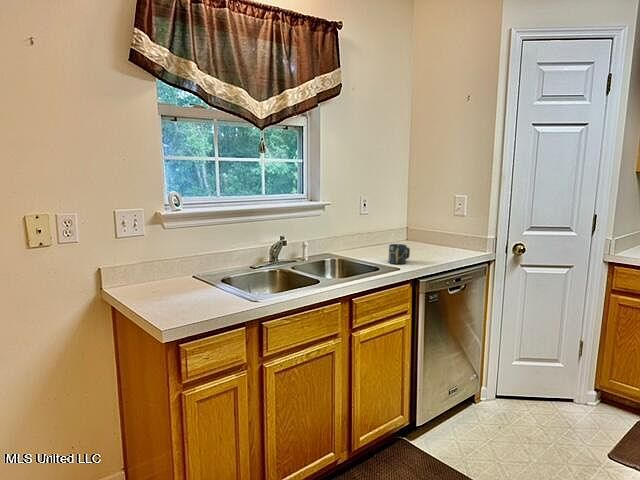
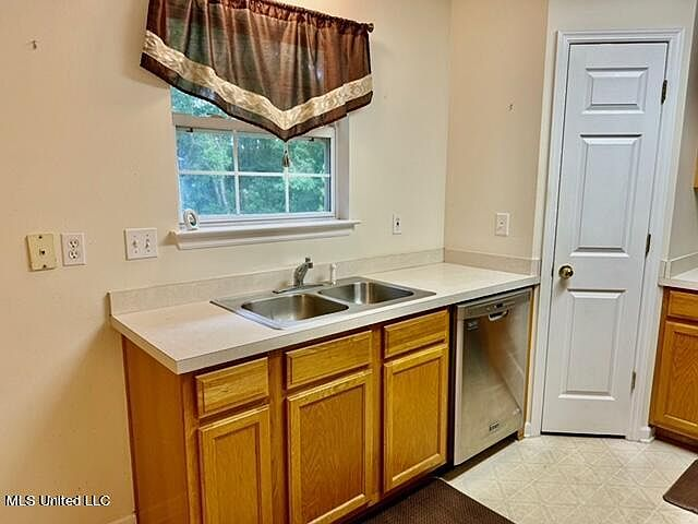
- cup [388,243,411,265]
